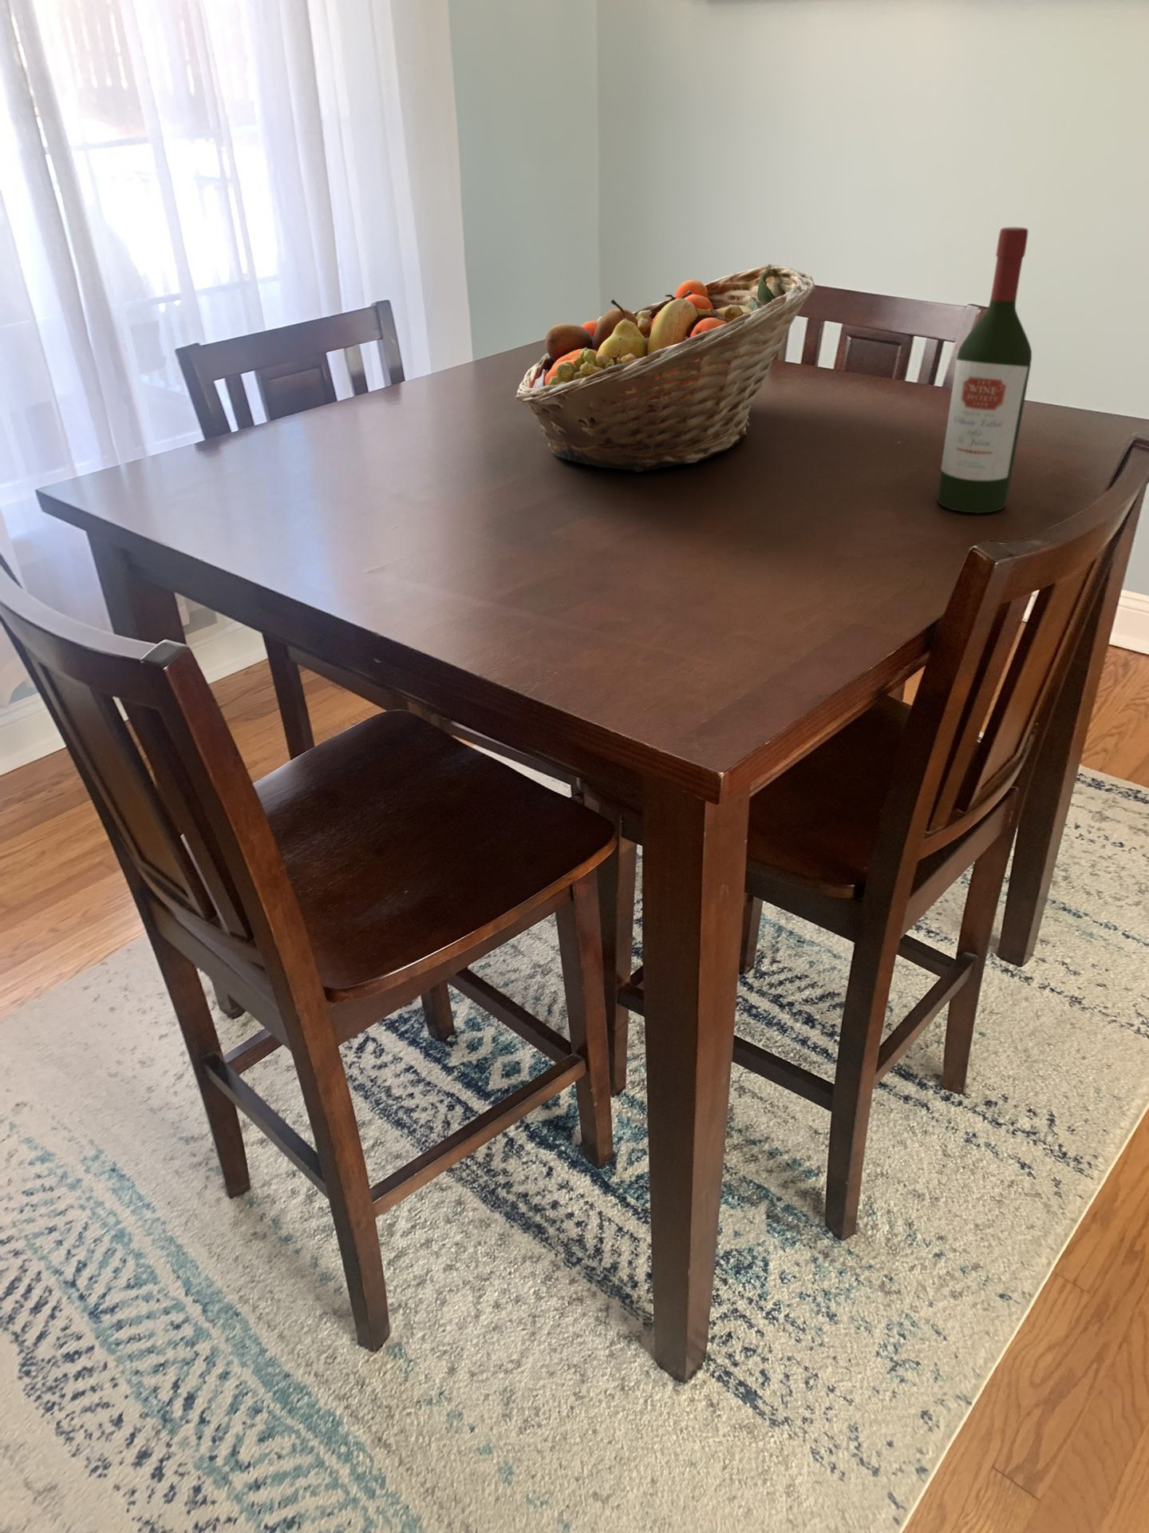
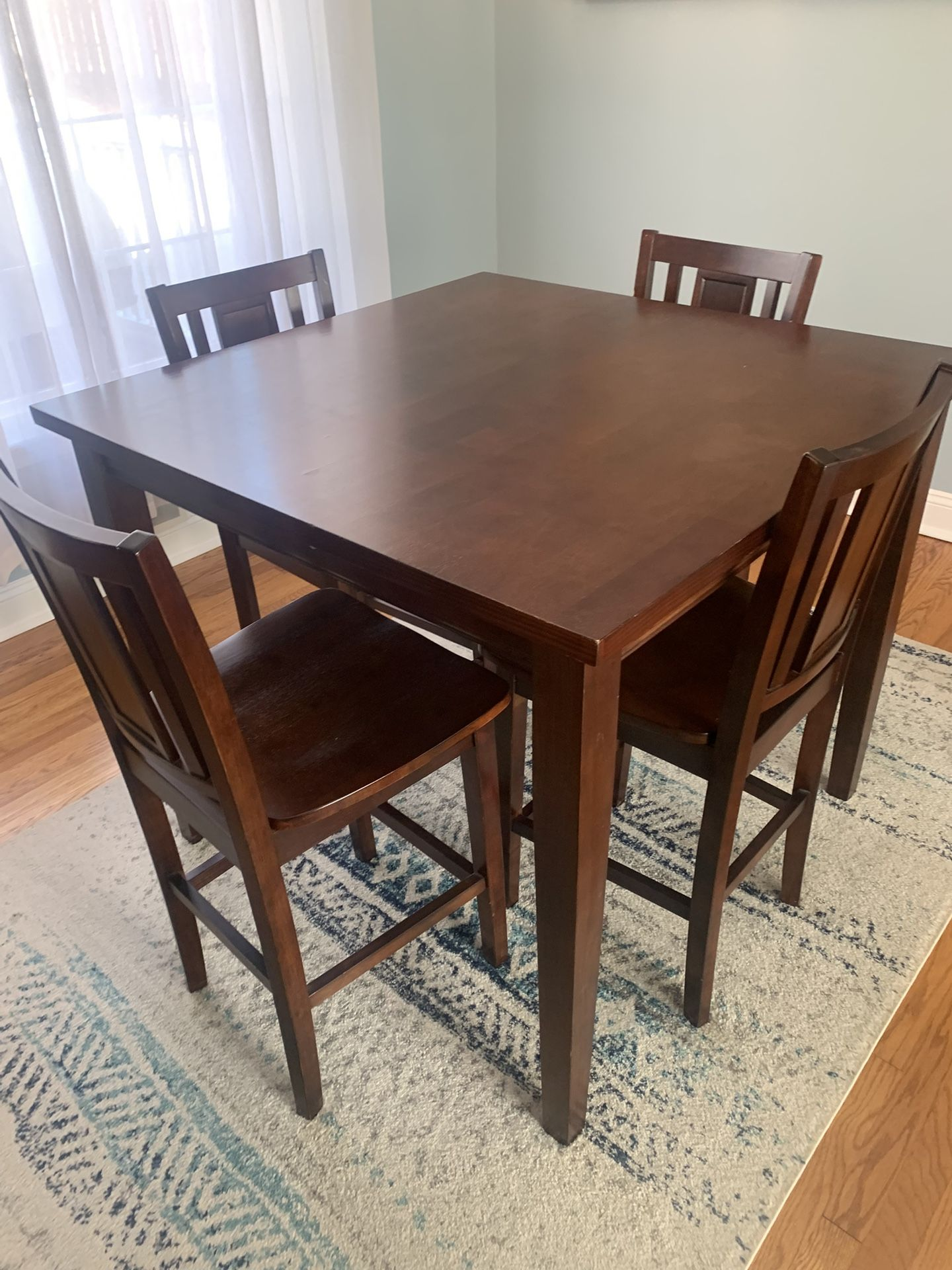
- wine bottle [935,227,1032,514]
- fruit basket [514,263,817,473]
